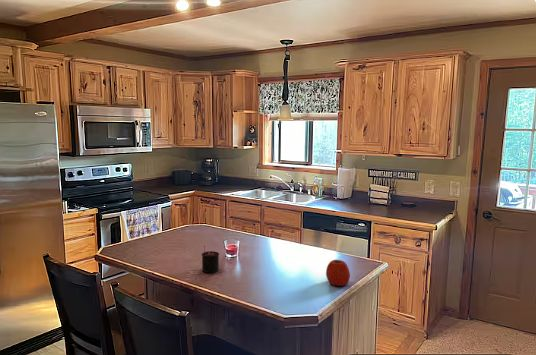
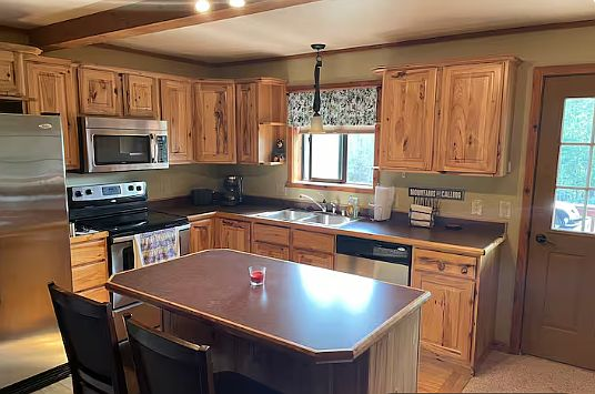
- candle [200,245,220,274]
- apple [325,259,351,287]
